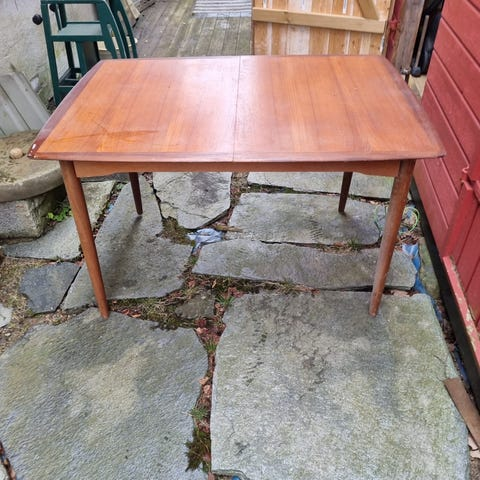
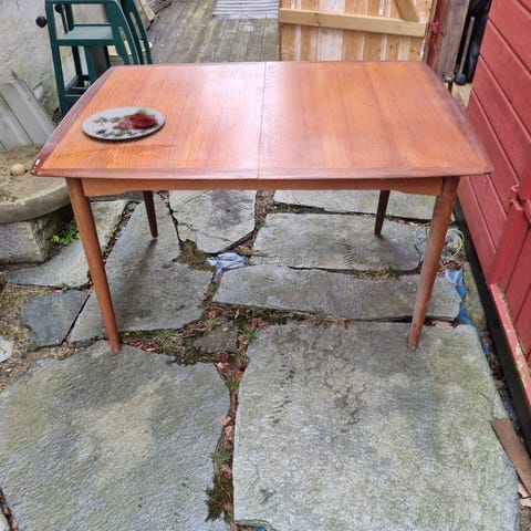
+ plate [81,105,166,140]
